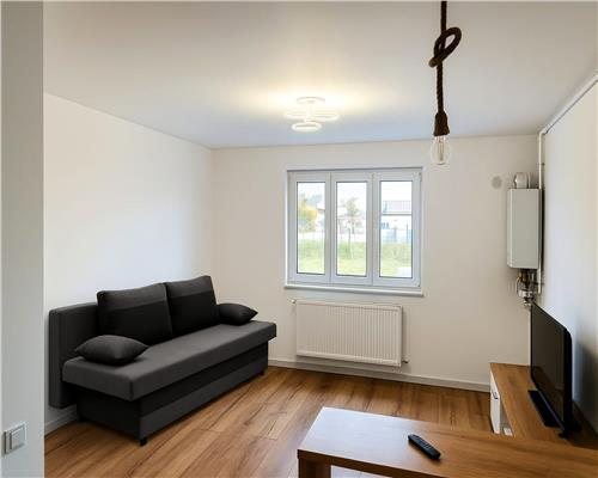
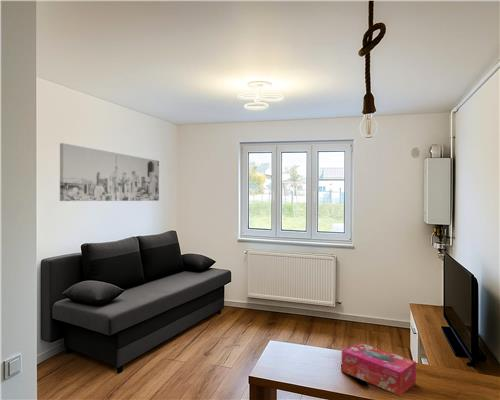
+ wall art [59,142,160,202]
+ tissue box [341,341,417,397]
